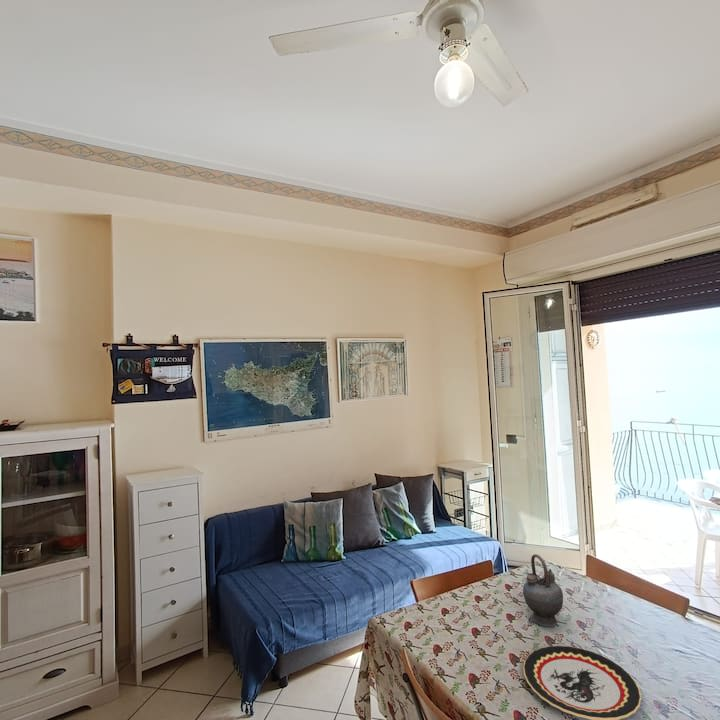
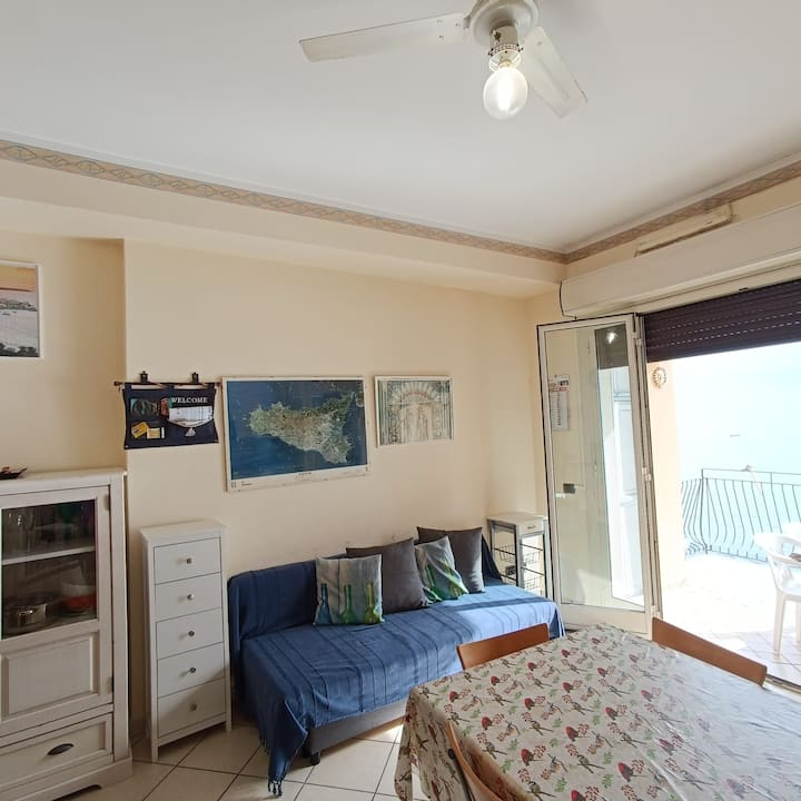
- plate [522,645,643,720]
- teapot [522,553,564,628]
